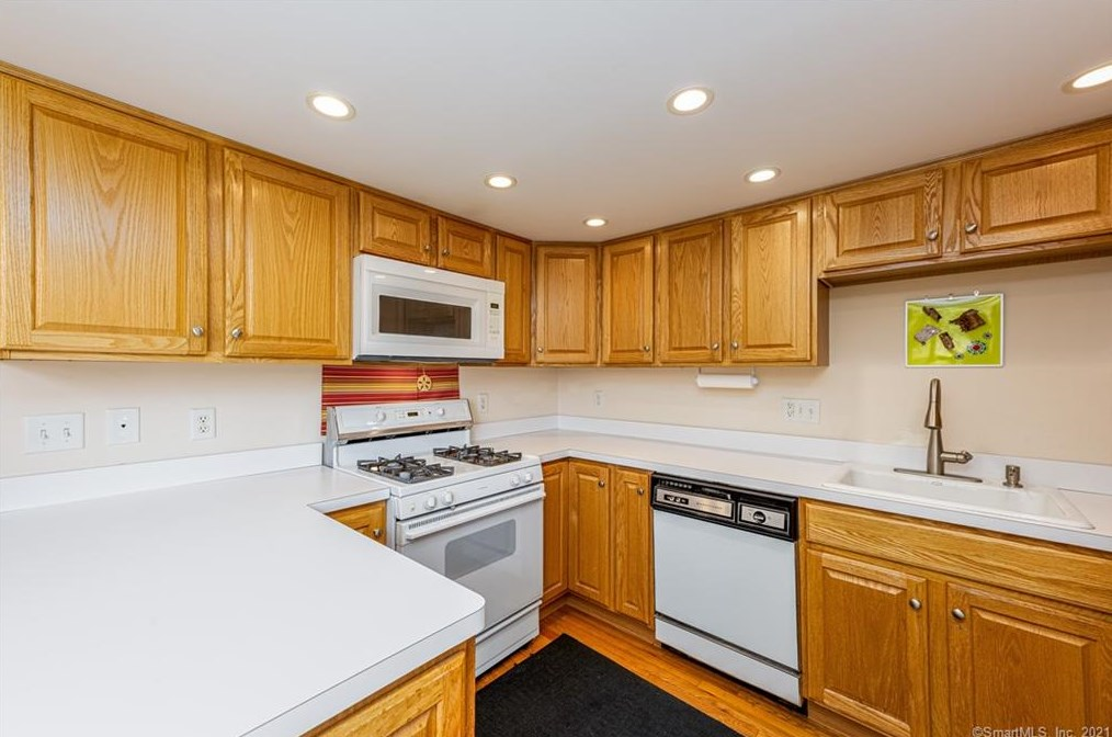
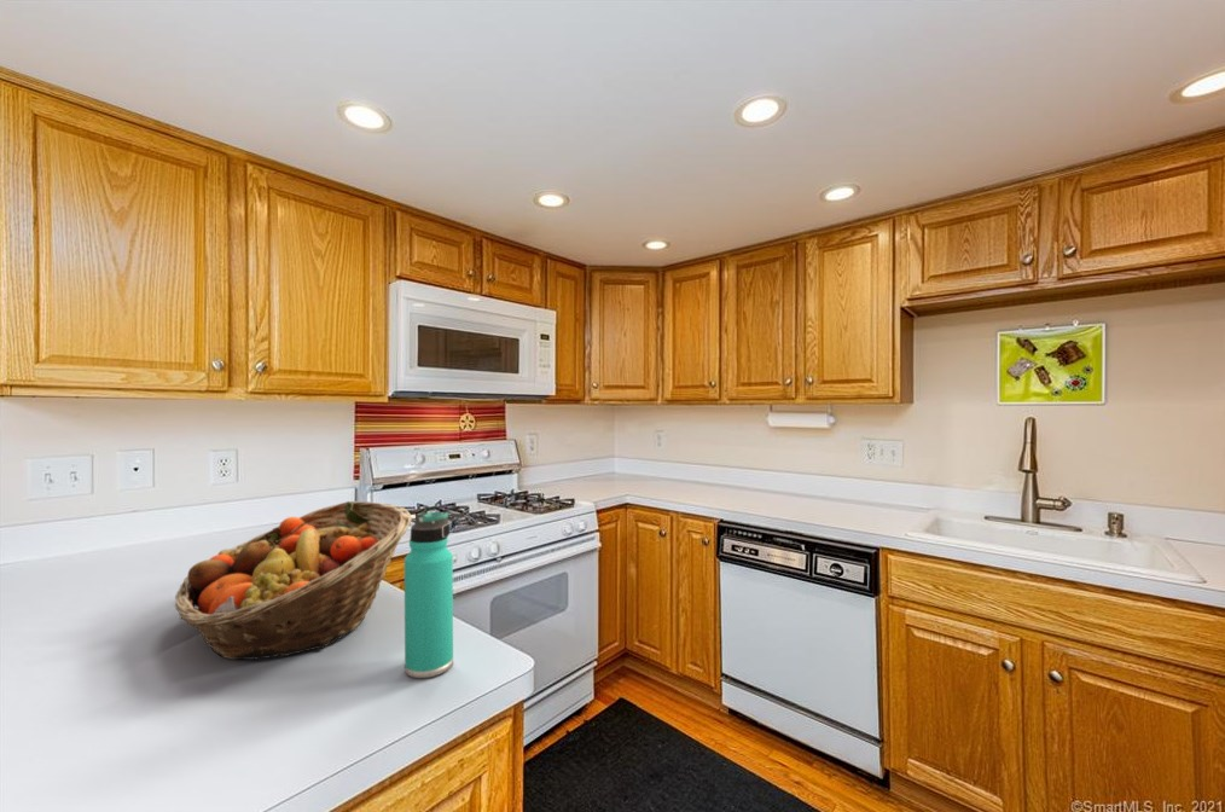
+ fruit basket [174,500,413,661]
+ thermos bottle [404,511,454,679]
